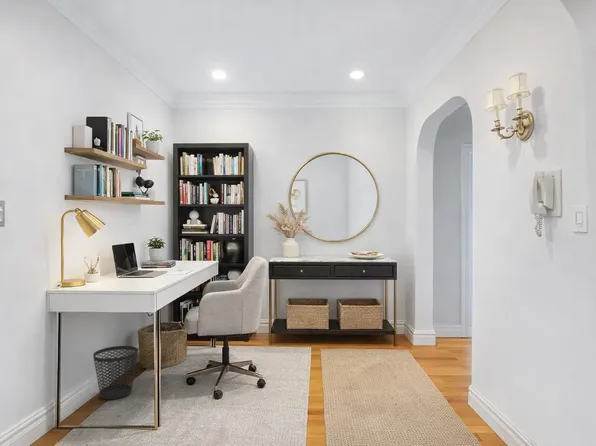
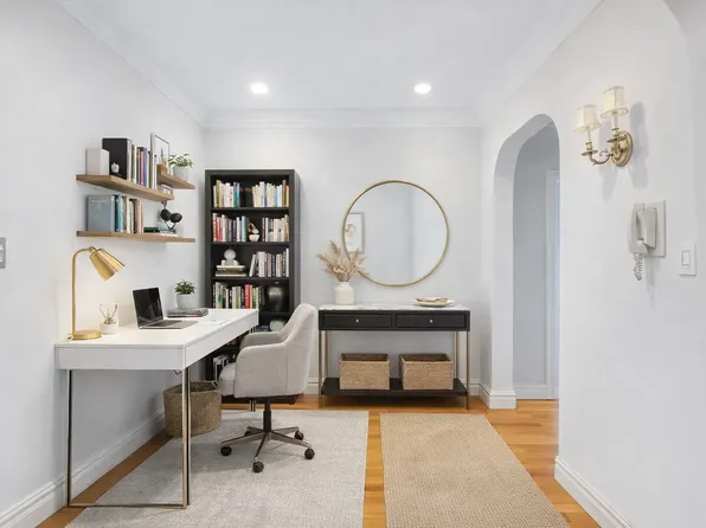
- wastebasket [92,345,139,401]
